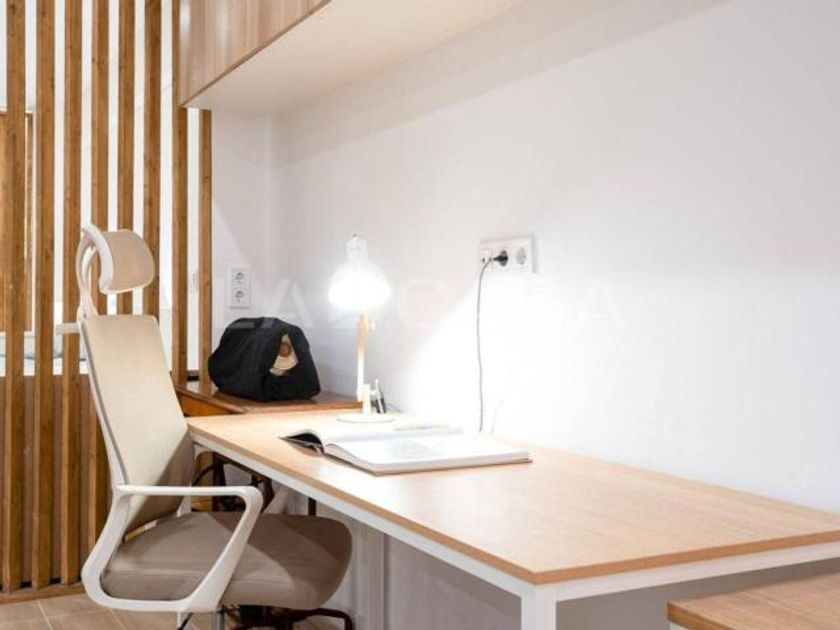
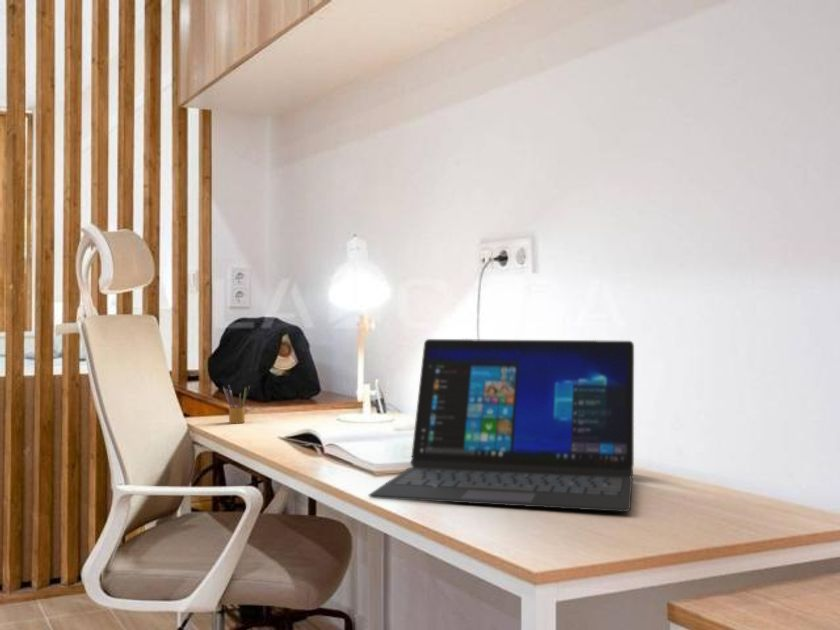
+ laptop [368,338,635,513]
+ pencil box [222,383,251,424]
